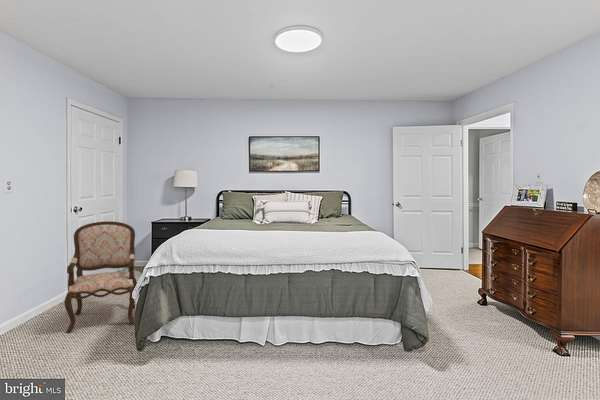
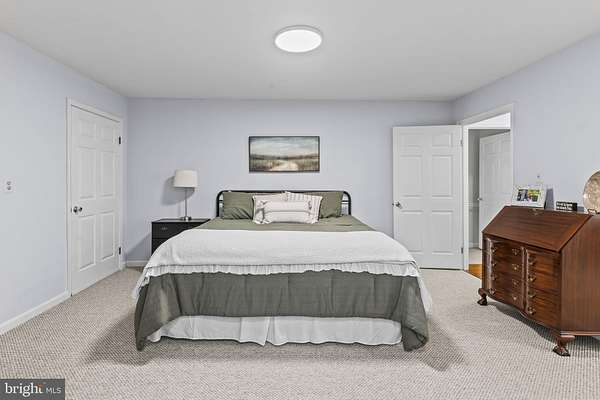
- armchair [64,220,138,334]
